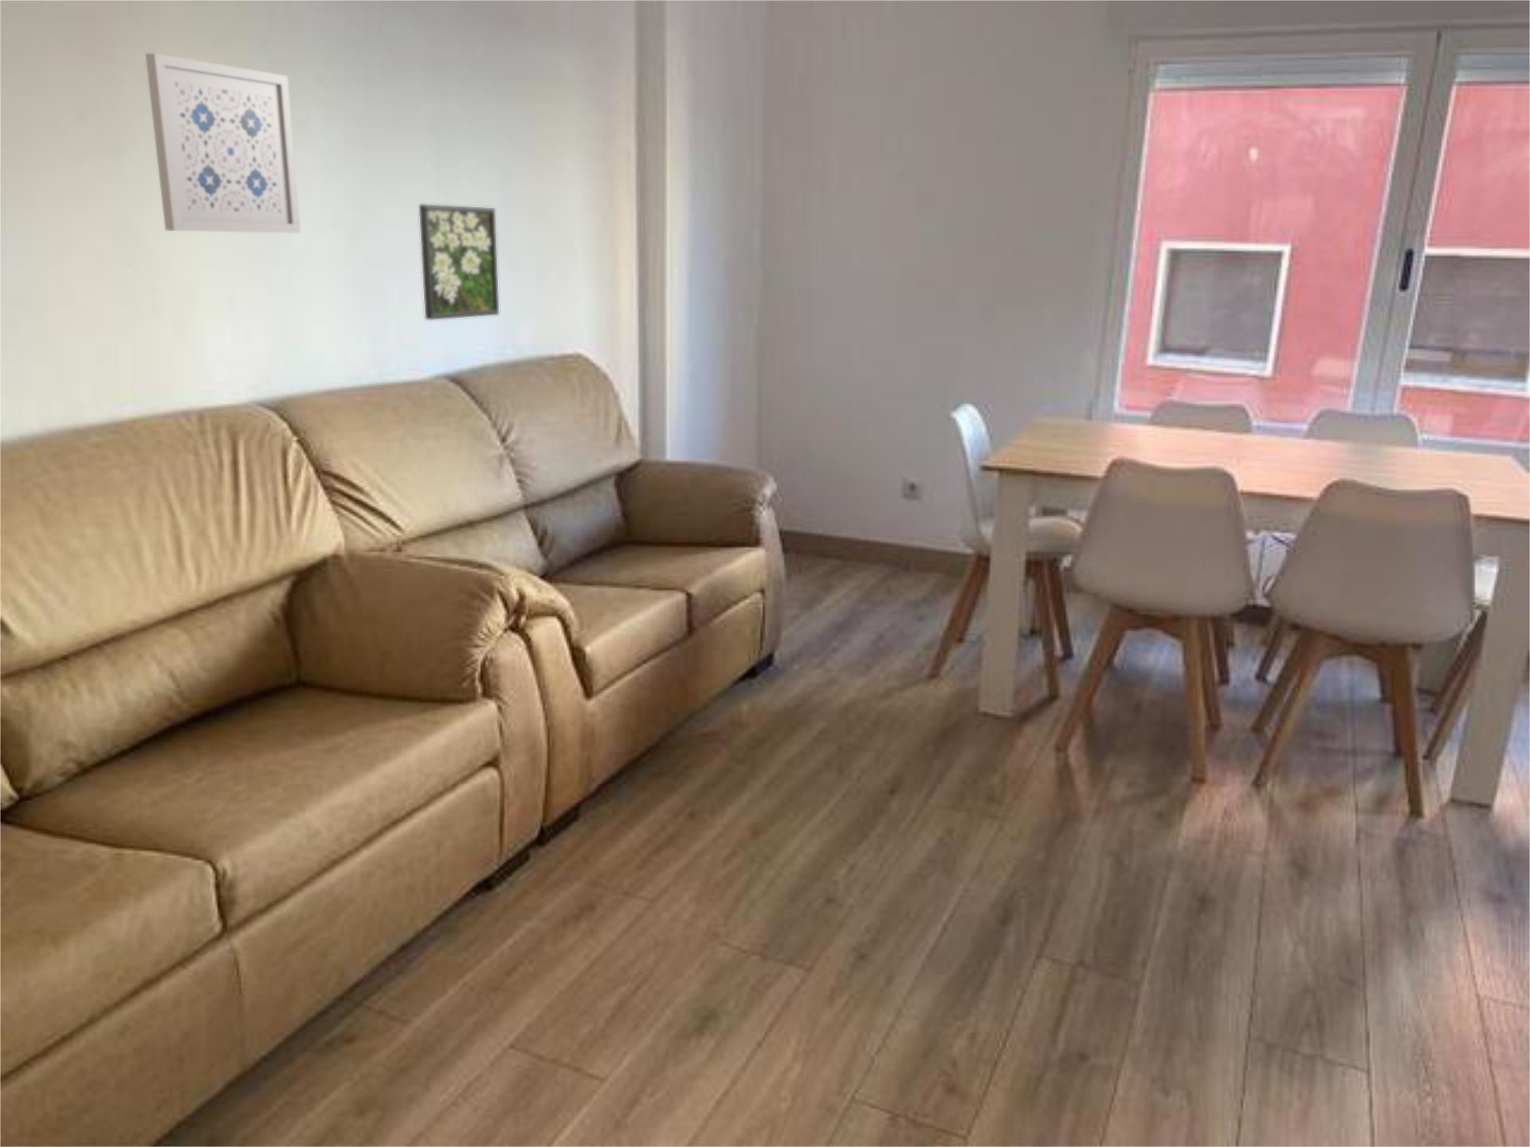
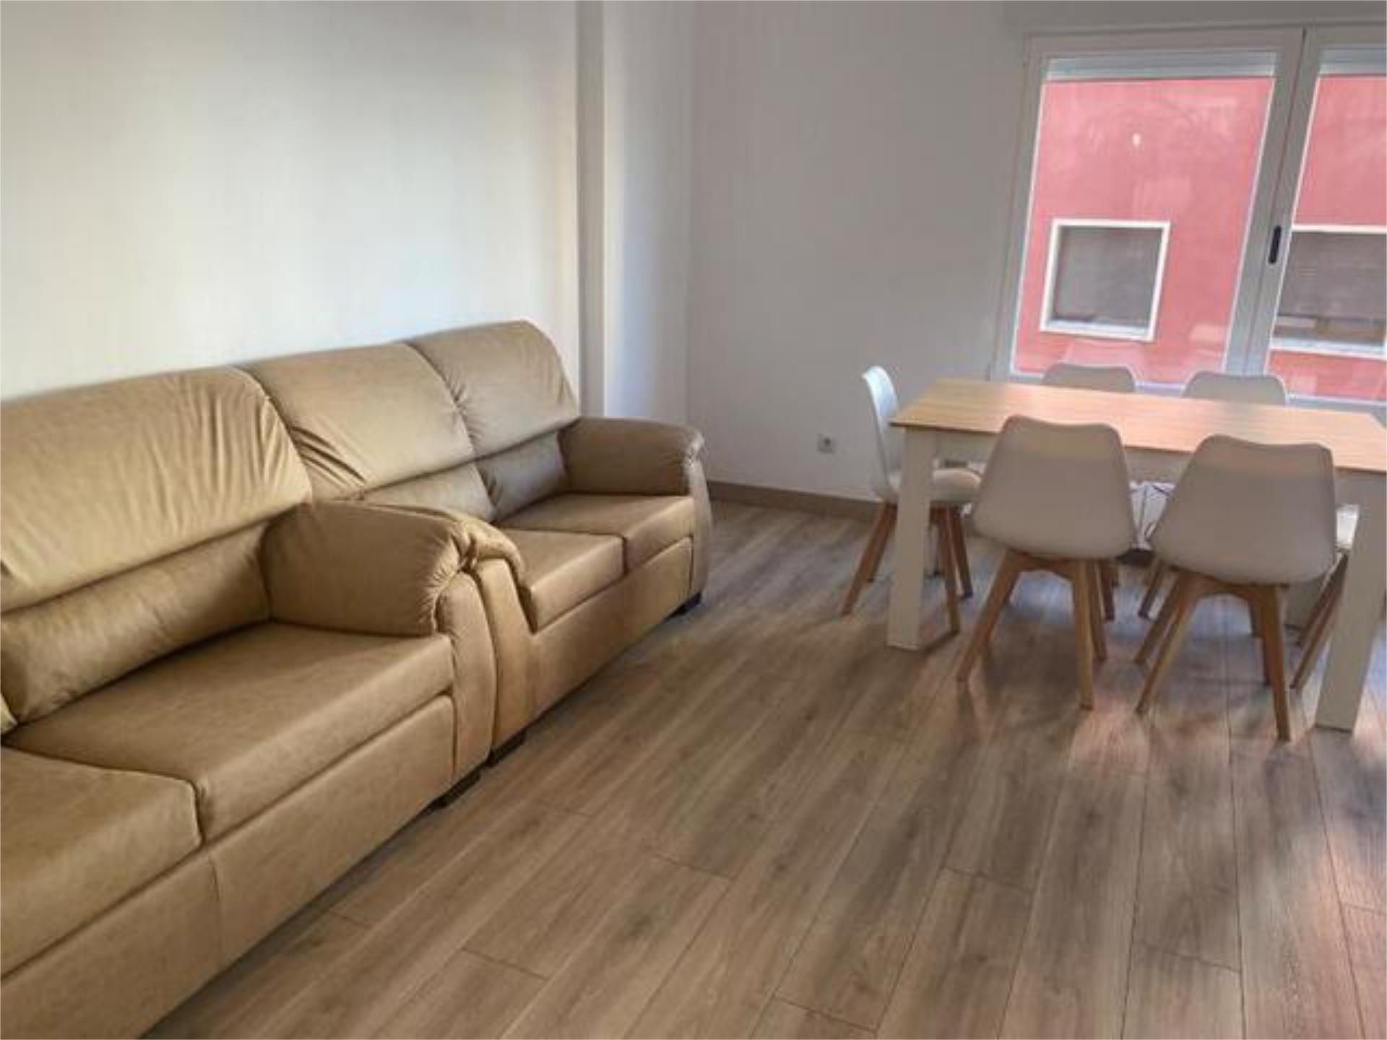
- wall art [145,53,301,234]
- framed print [418,204,500,320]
